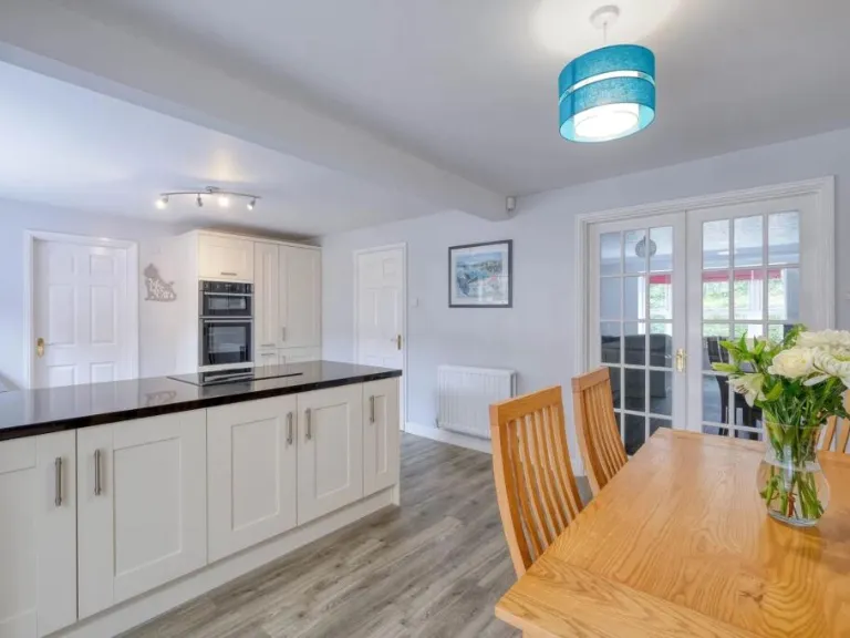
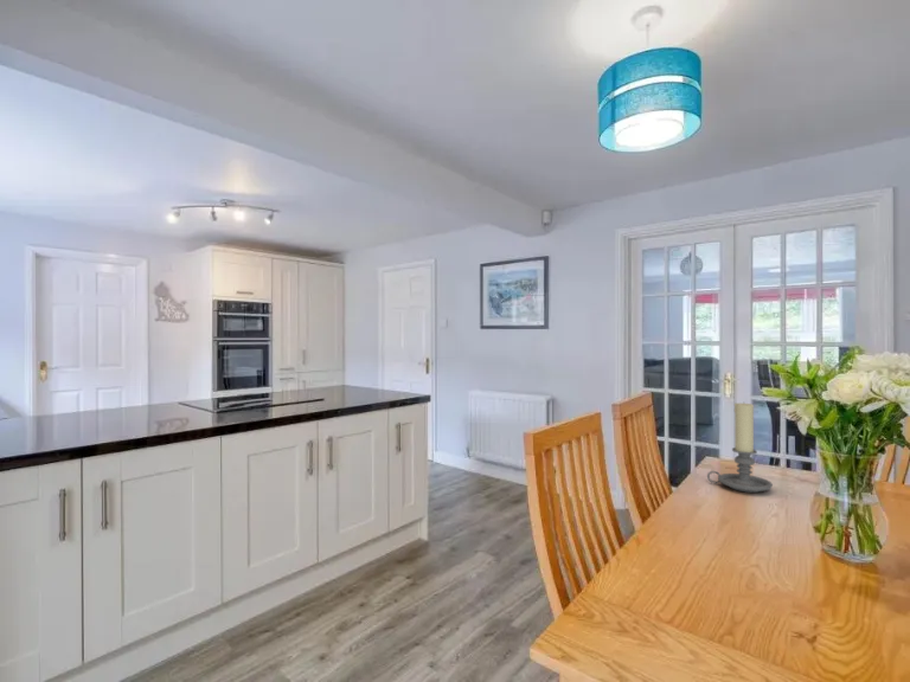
+ candle holder [706,401,774,494]
